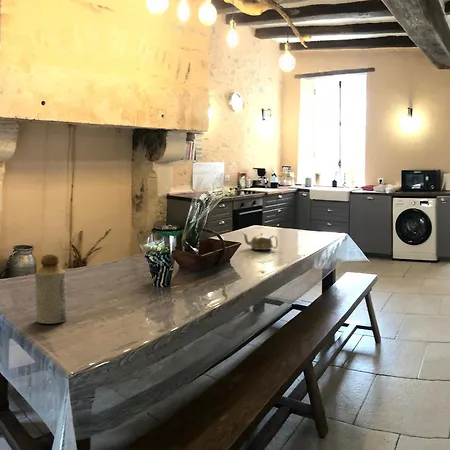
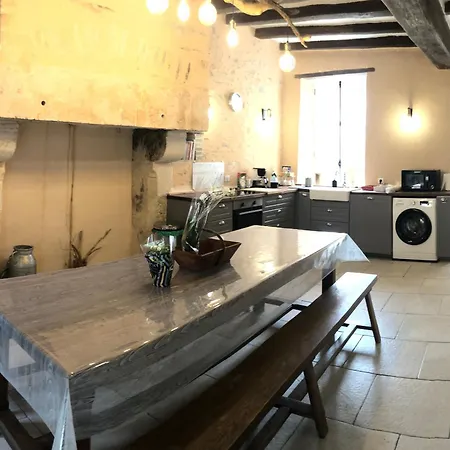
- bottle [34,253,68,325]
- teapot [241,231,279,251]
